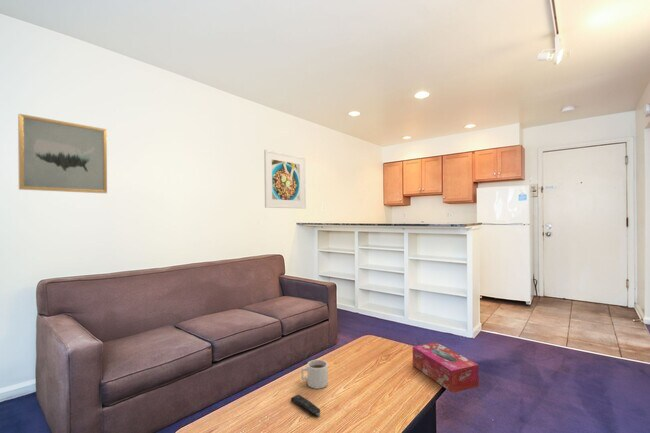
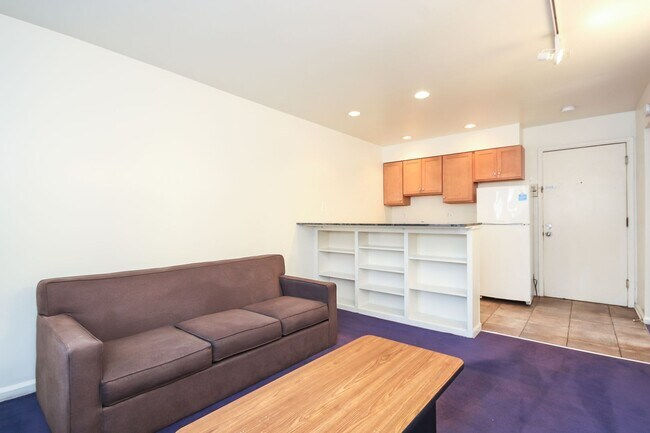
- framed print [263,149,307,209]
- wall art [17,113,108,194]
- tissue box [412,341,480,394]
- remote control [290,394,321,417]
- mug [301,359,329,390]
